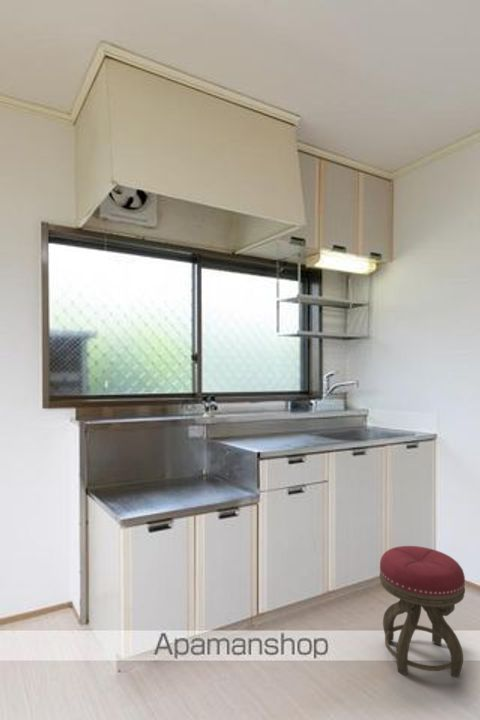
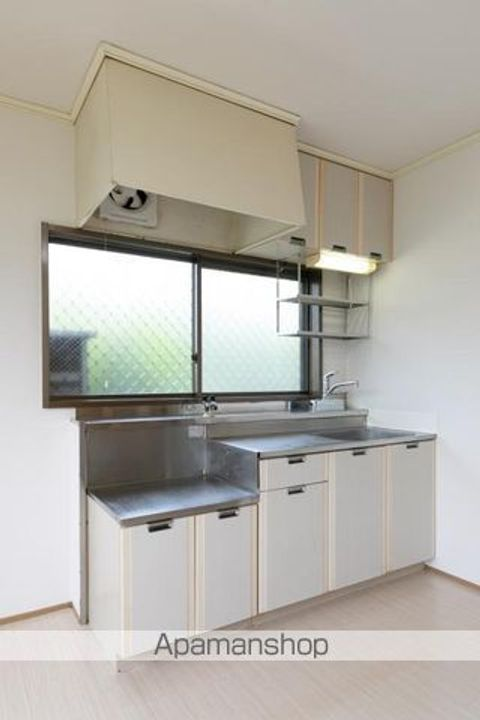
- stool [379,545,466,678]
